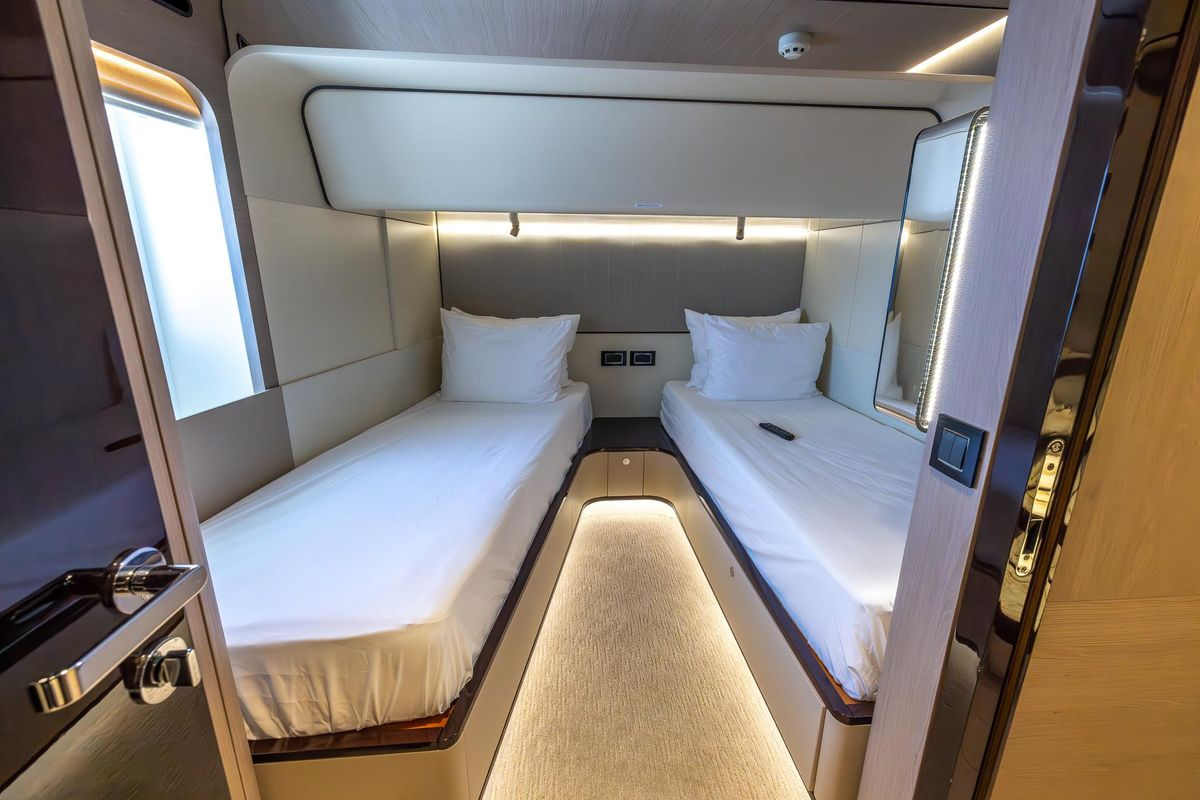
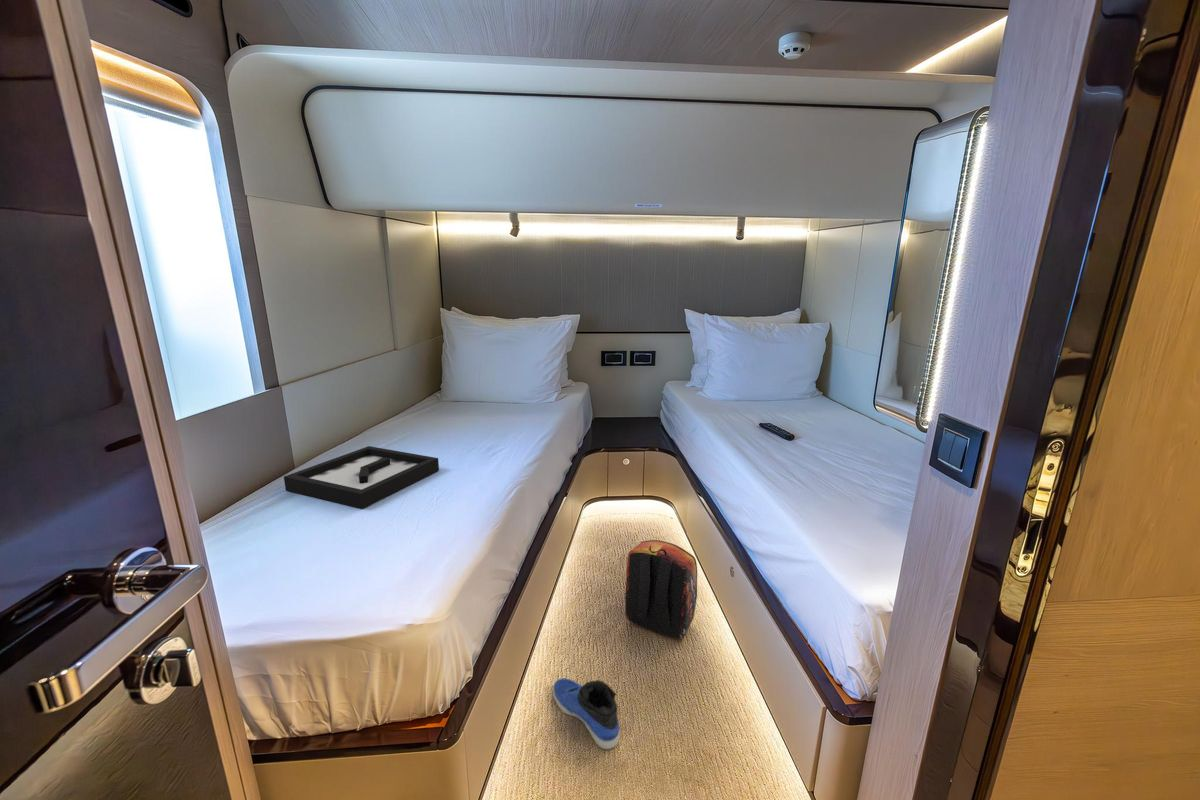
+ backpack [624,539,698,640]
+ decorative tray [283,445,440,510]
+ sneaker [552,677,621,750]
